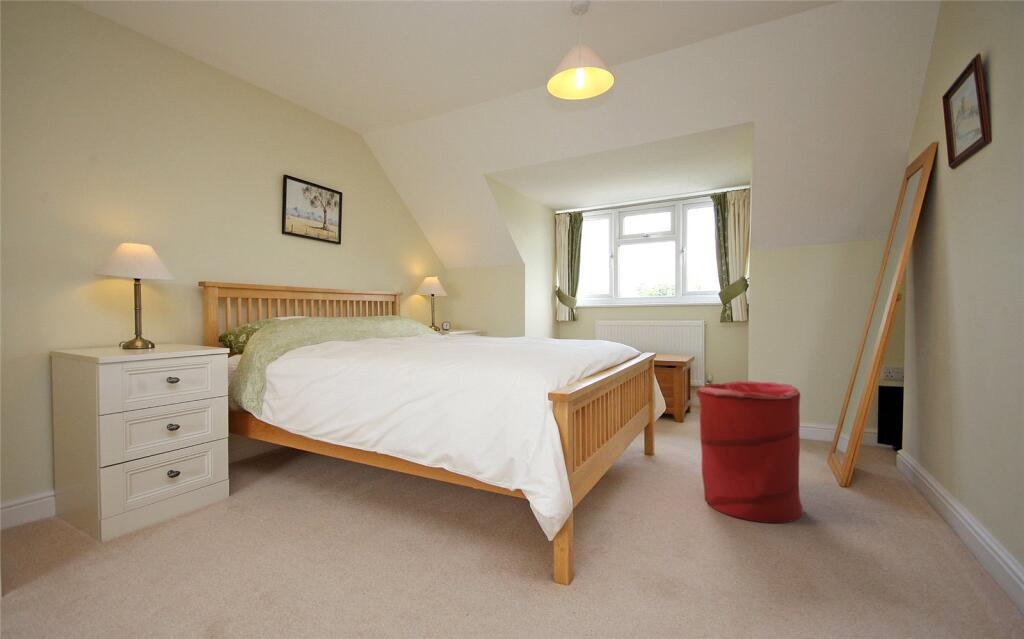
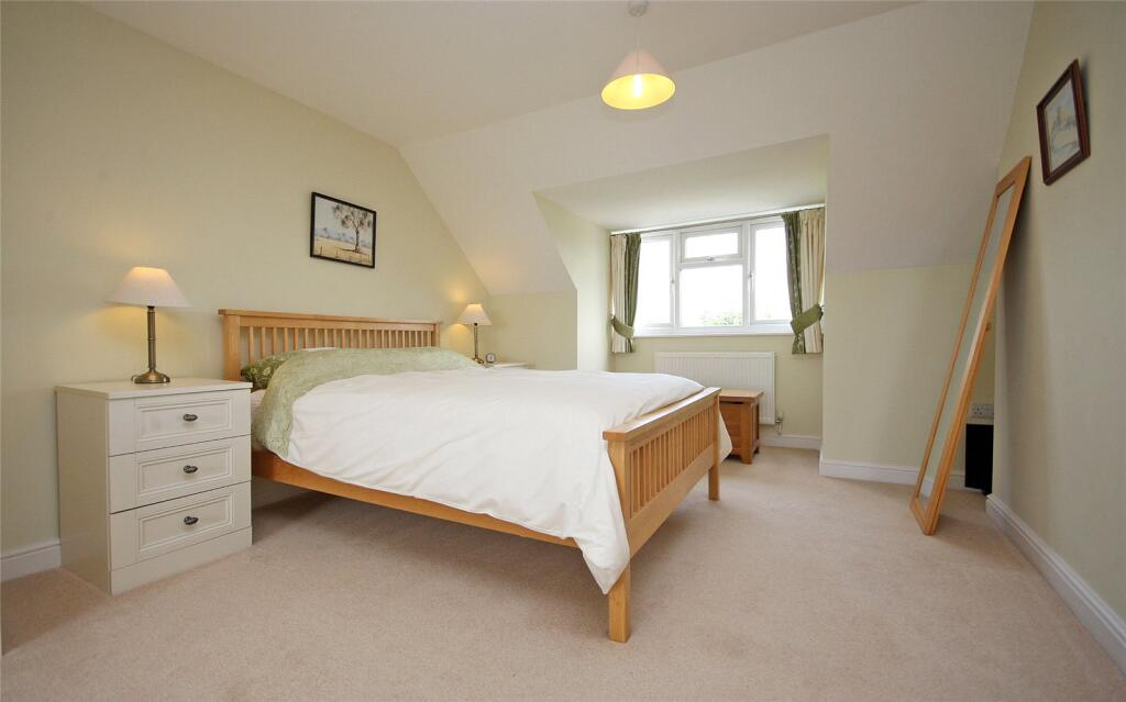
- laundry hamper [695,380,804,524]
